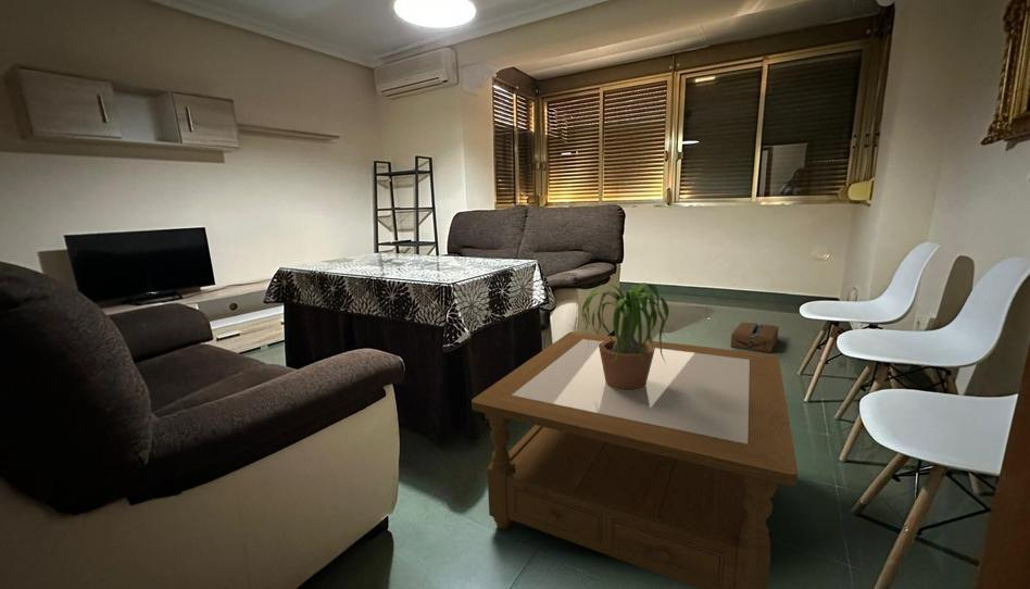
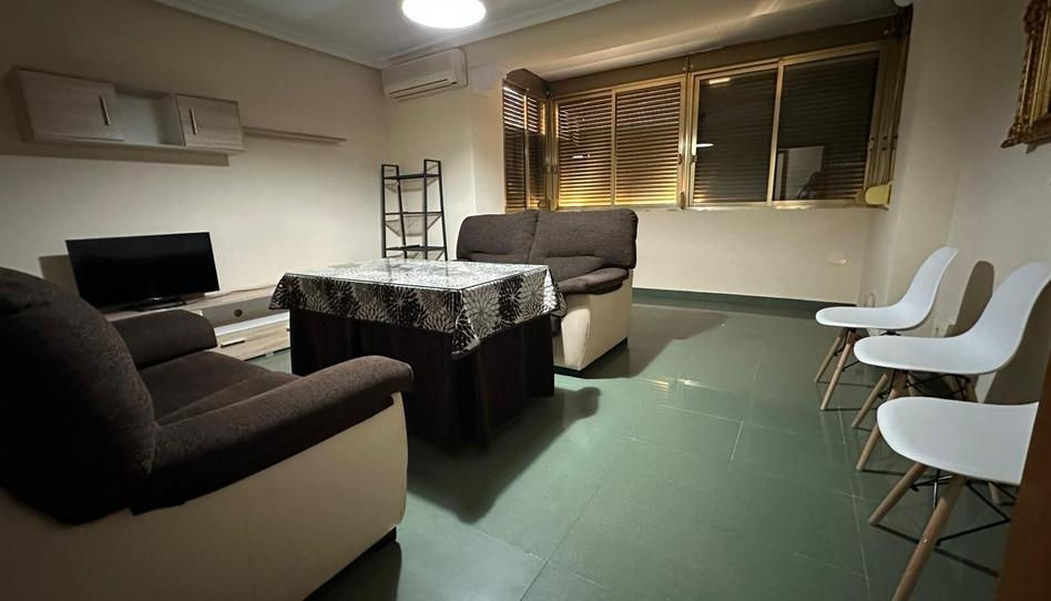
- coffee table [470,330,799,589]
- cardboard box [729,322,780,353]
- potted plant [565,281,678,391]
